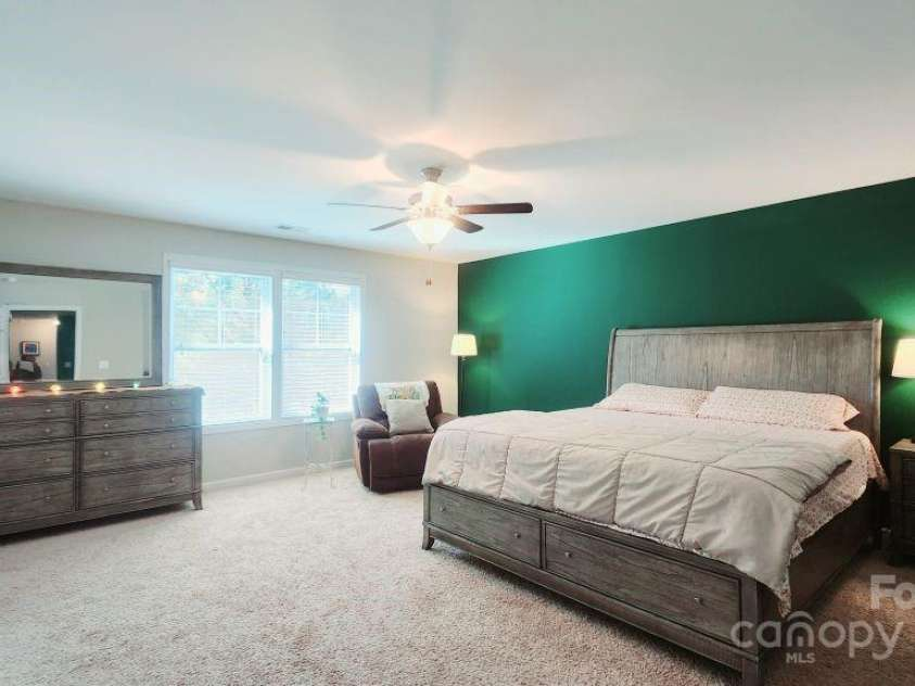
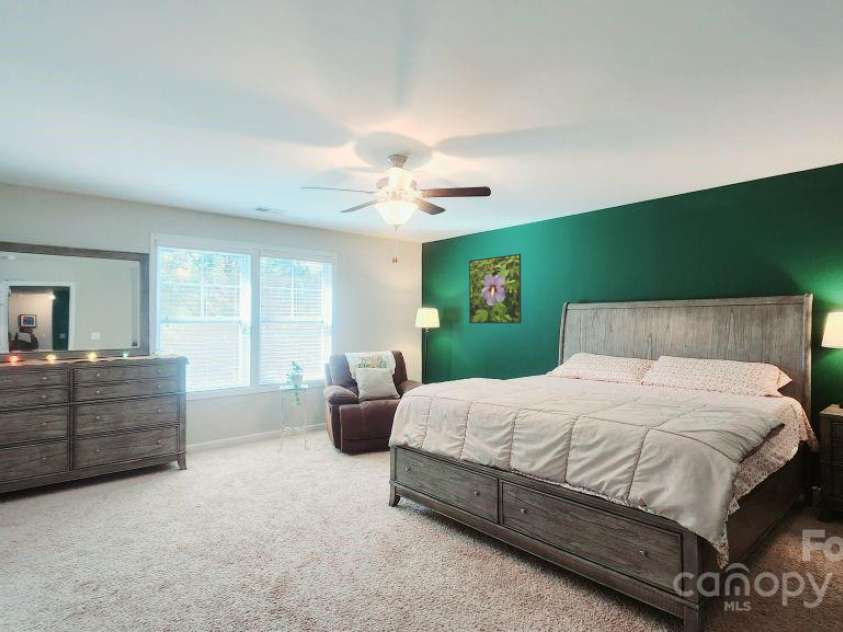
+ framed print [468,253,522,324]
